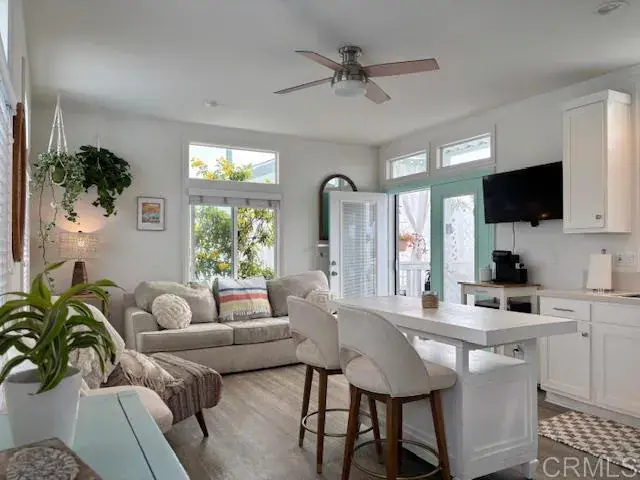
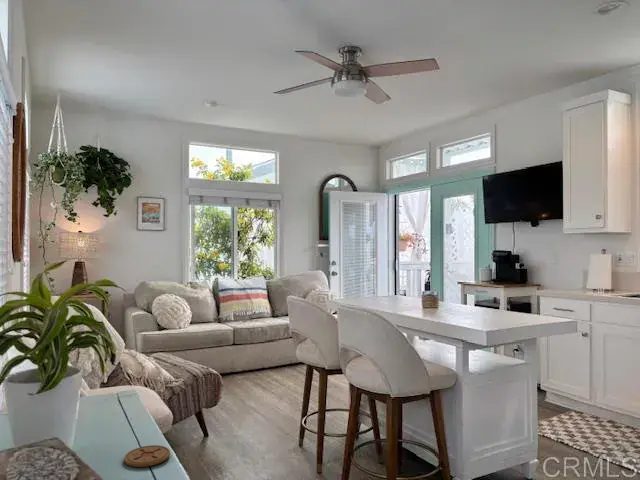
+ coaster [123,444,171,468]
